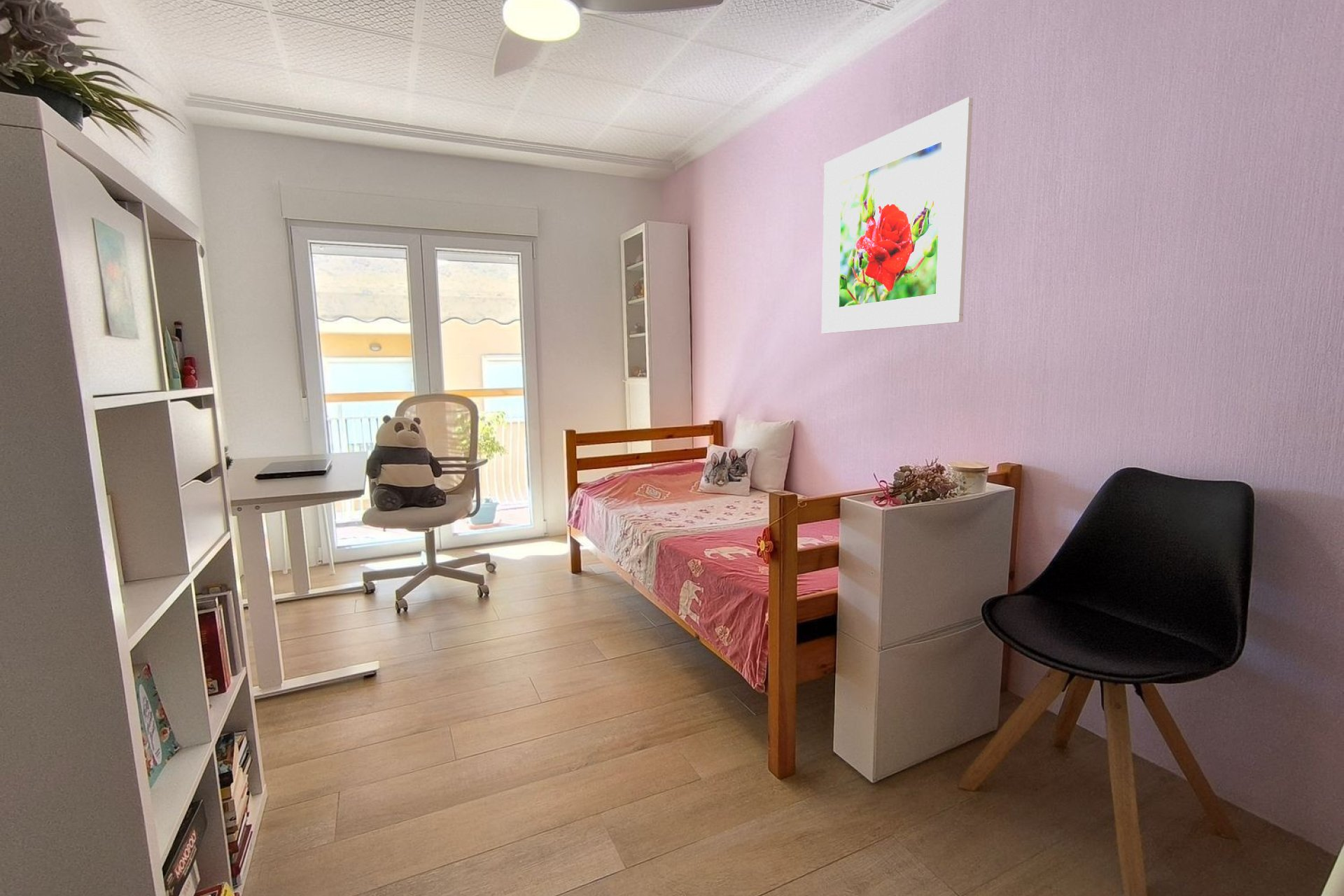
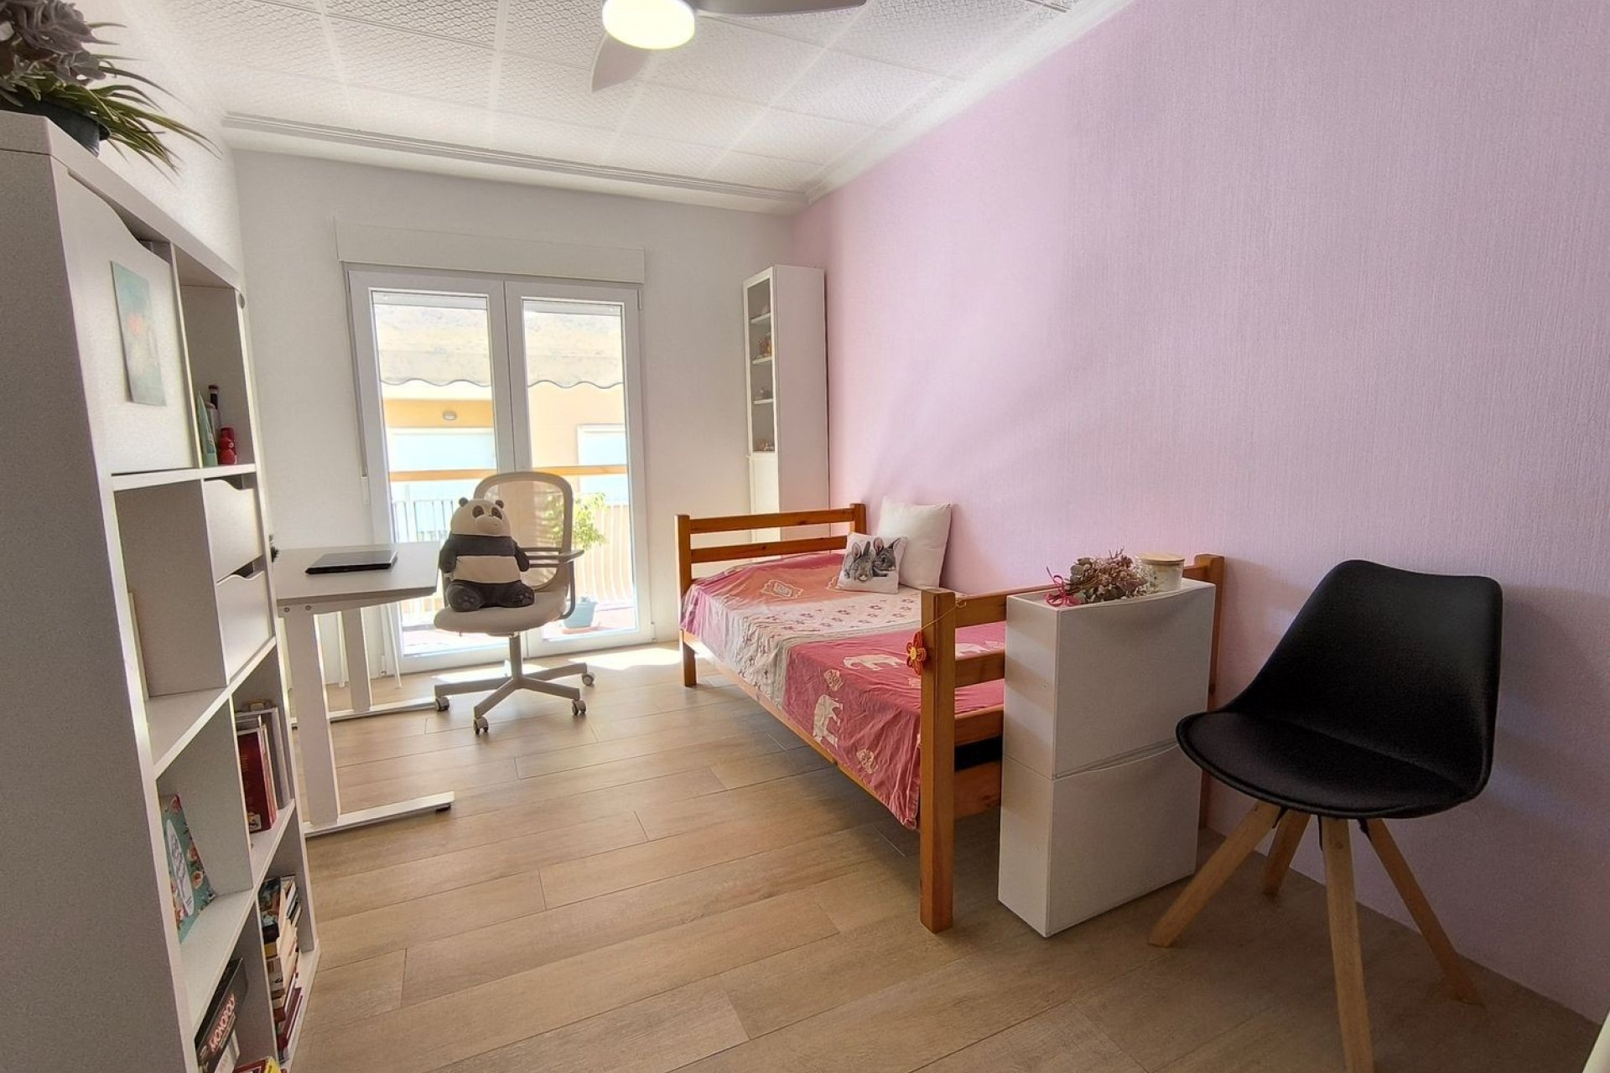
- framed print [821,97,974,335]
